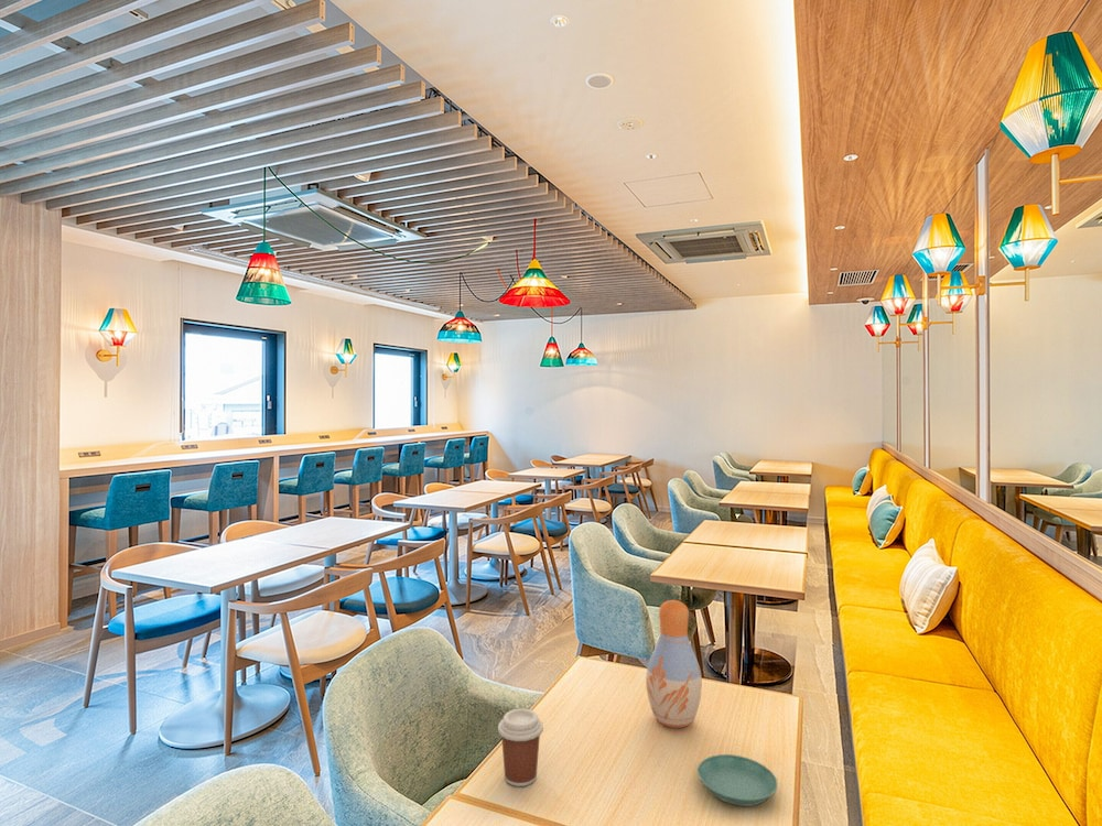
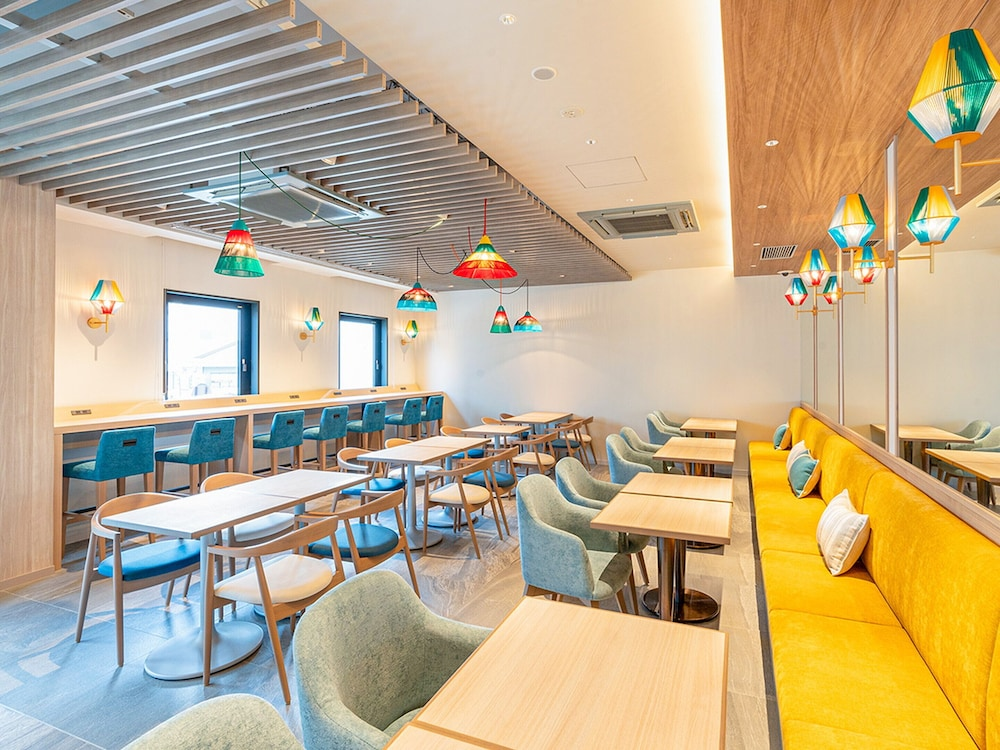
- vase [645,599,703,729]
- coffee cup [497,708,544,787]
- saucer [696,753,779,807]
